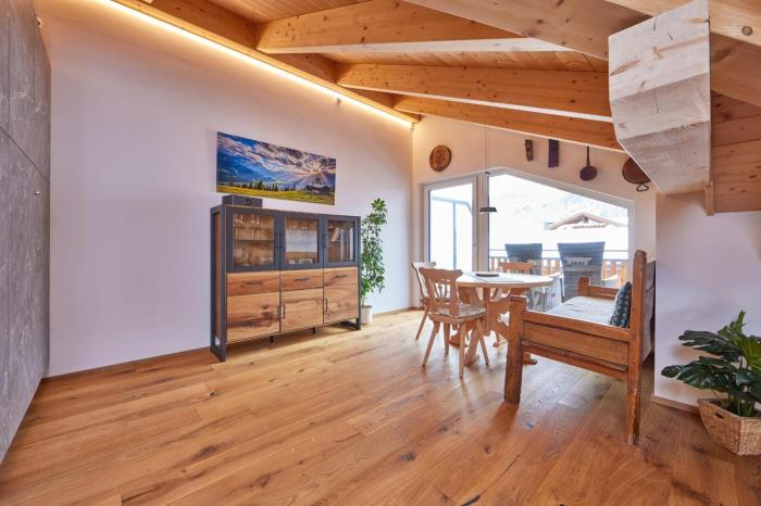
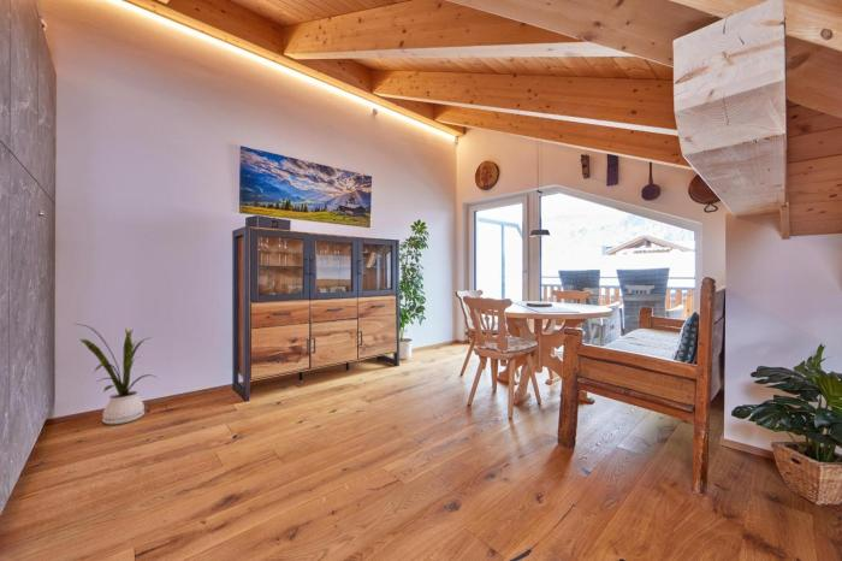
+ house plant [75,323,159,425]
